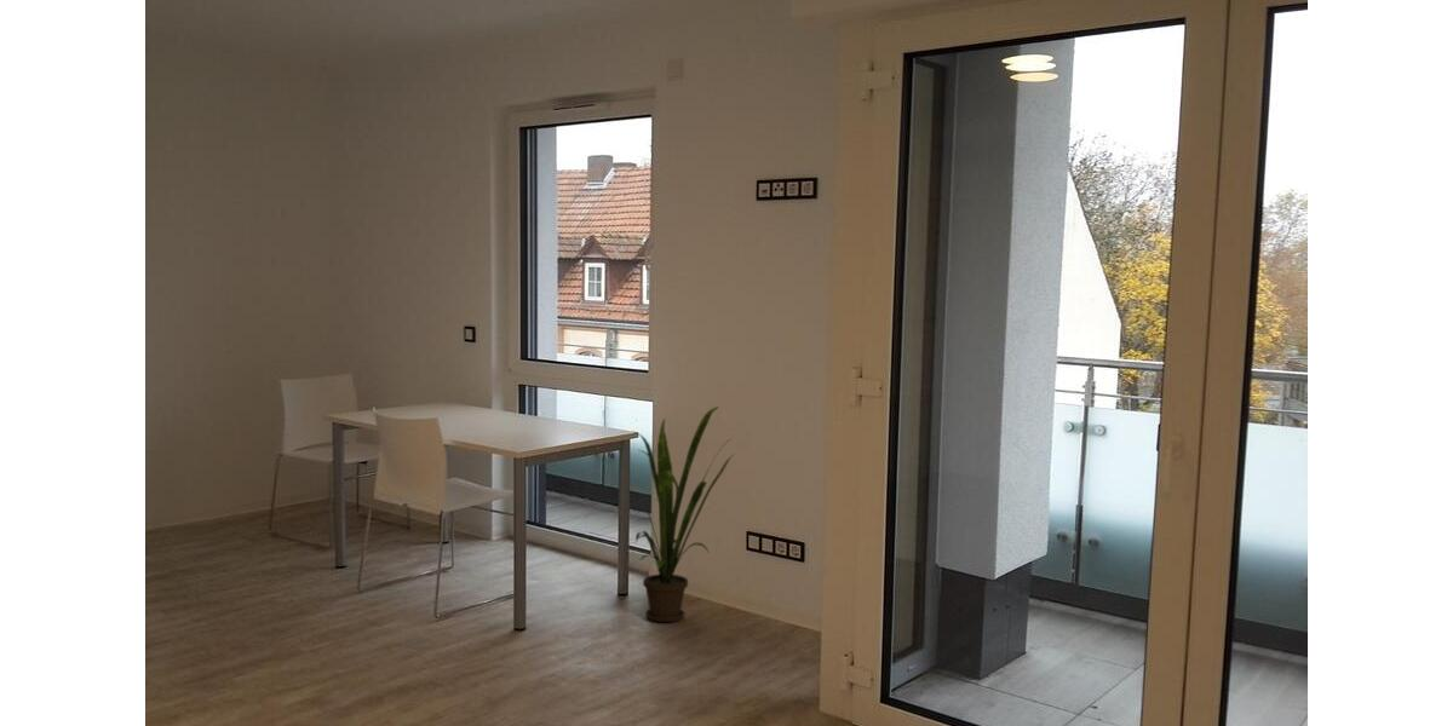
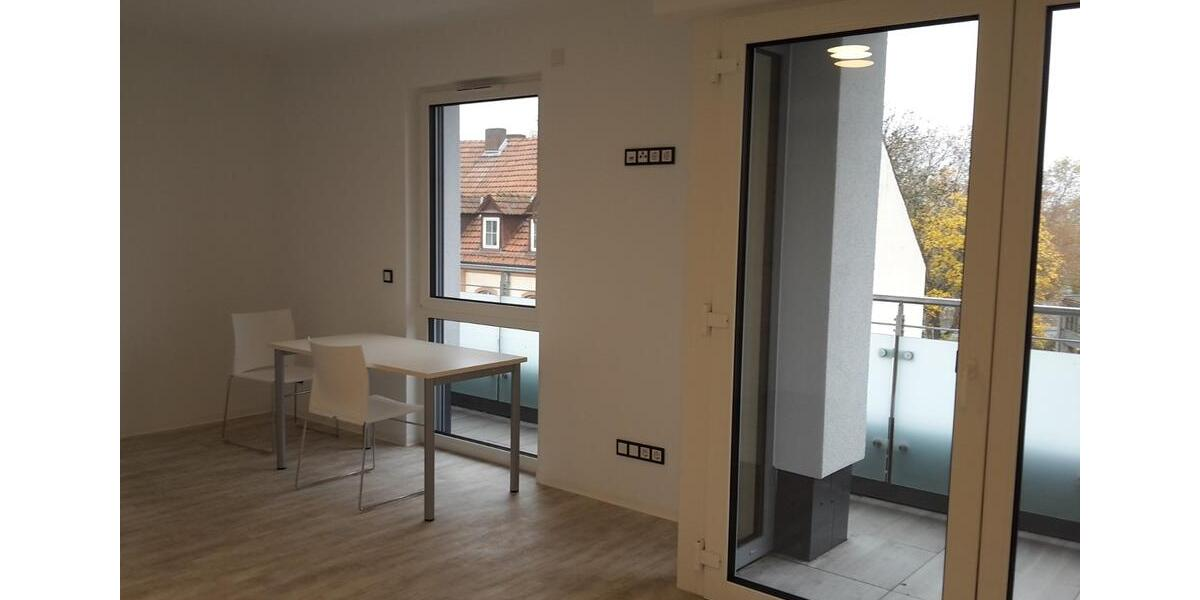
- house plant [632,405,736,623]
